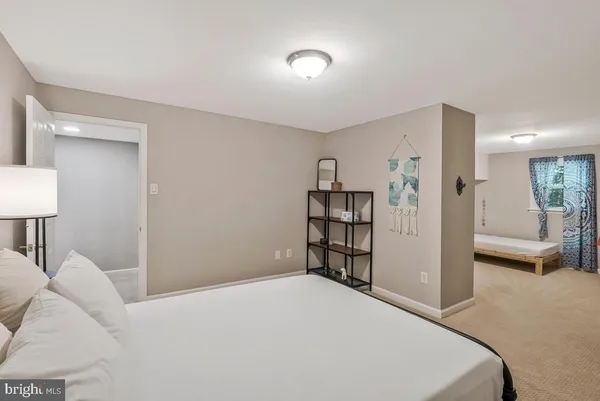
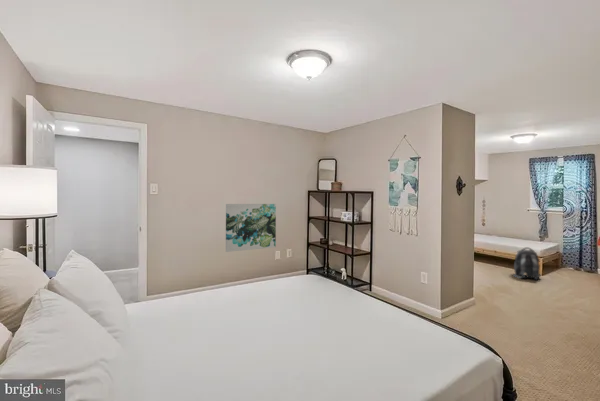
+ backpack [512,246,542,280]
+ wall art [225,203,277,253]
